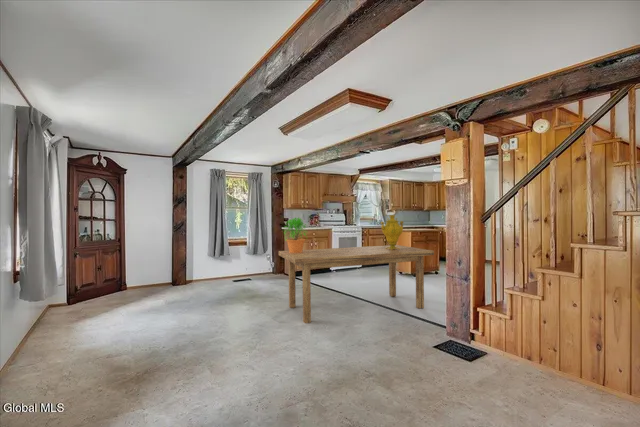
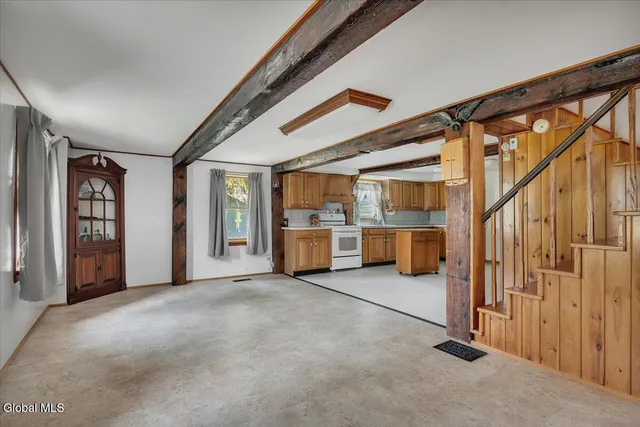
- decorative urn [380,214,405,250]
- potted plant [281,216,310,253]
- dining table [278,244,435,324]
